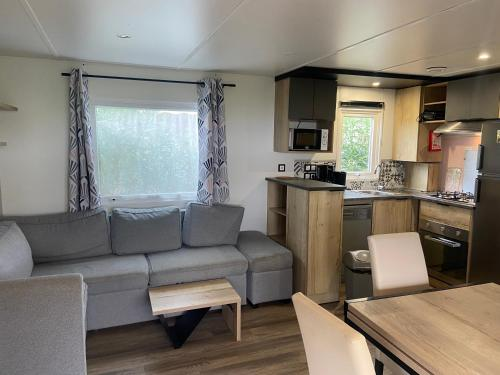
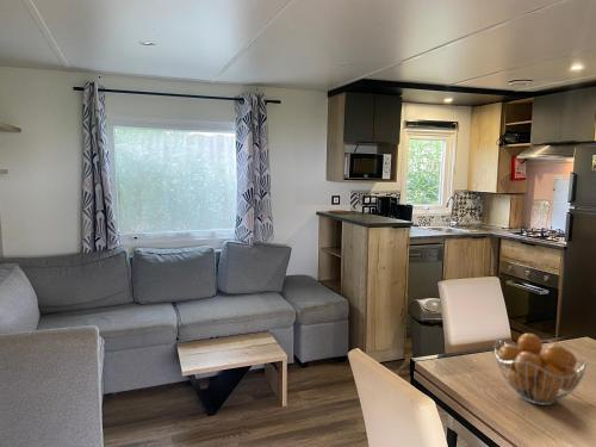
+ fruit basket [493,333,589,406]
